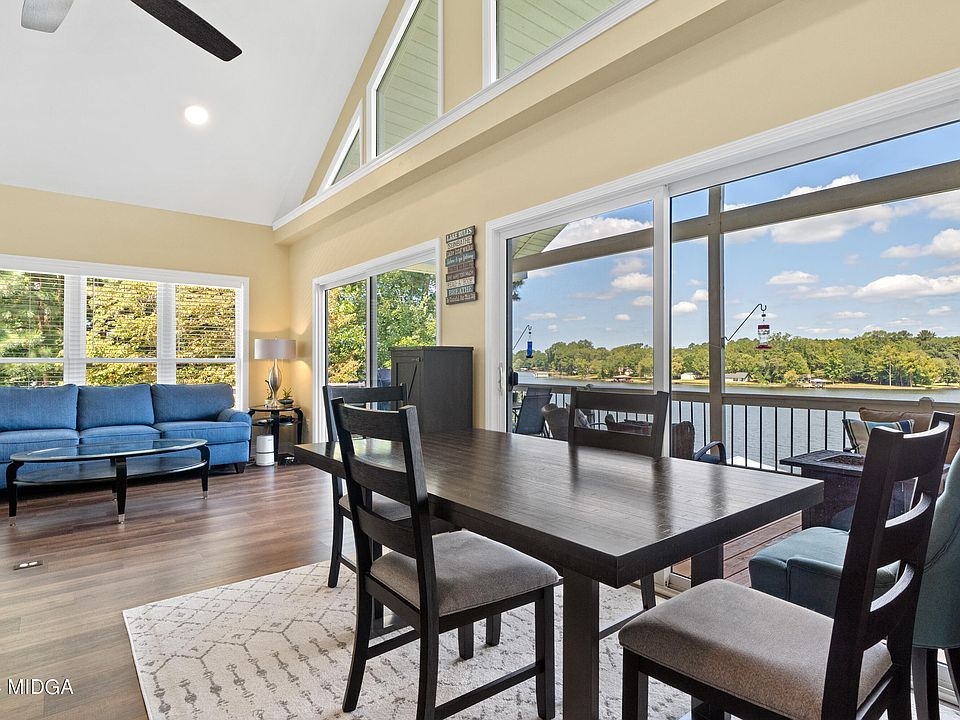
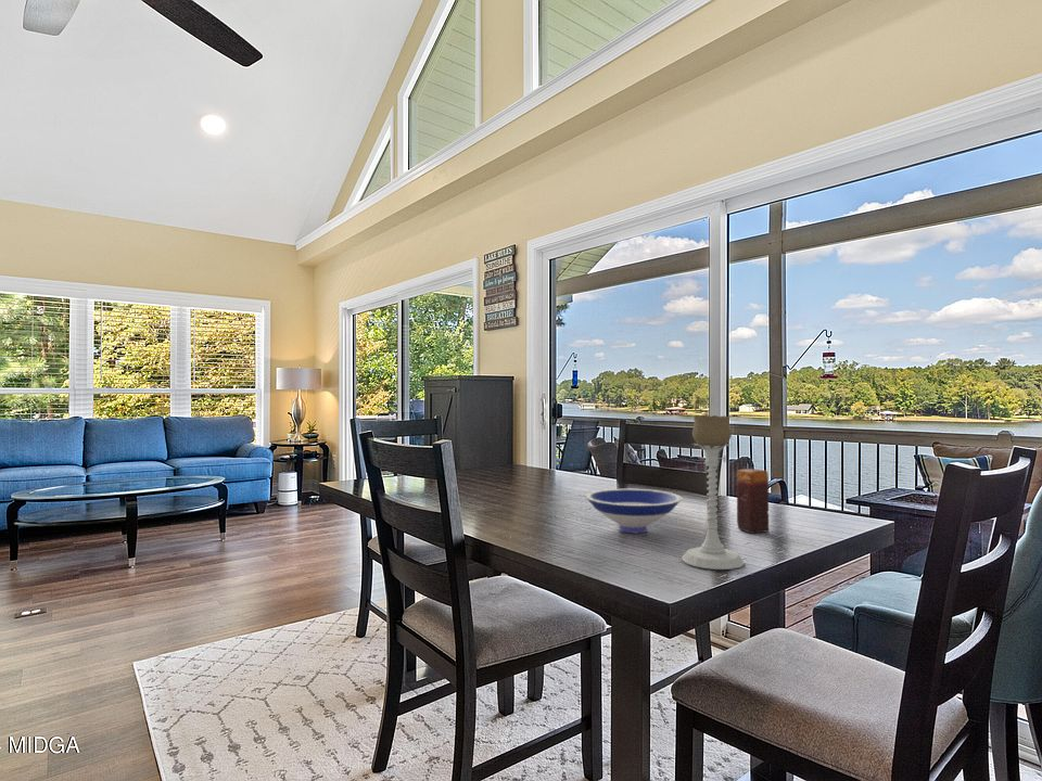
+ candle holder [681,414,746,571]
+ bowl [585,488,684,534]
+ candle [736,468,771,535]
